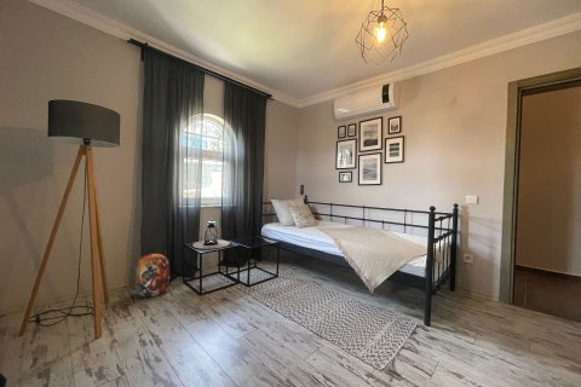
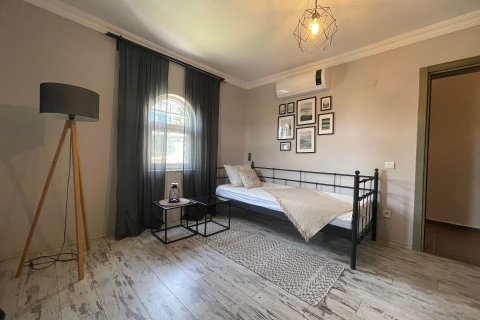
- backpack [133,248,171,299]
